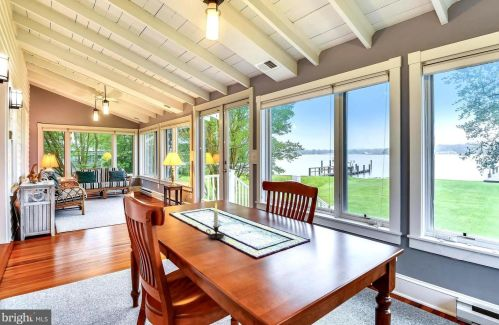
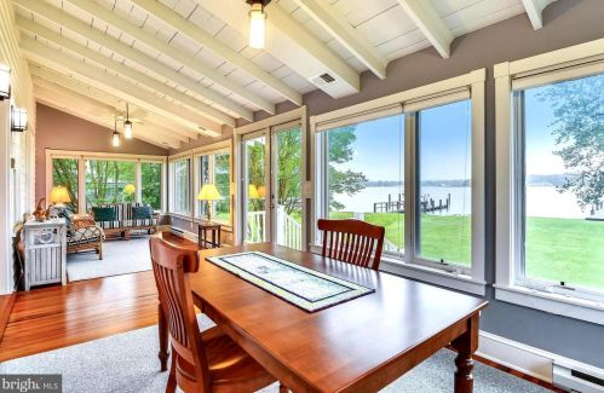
- candle [205,203,225,240]
